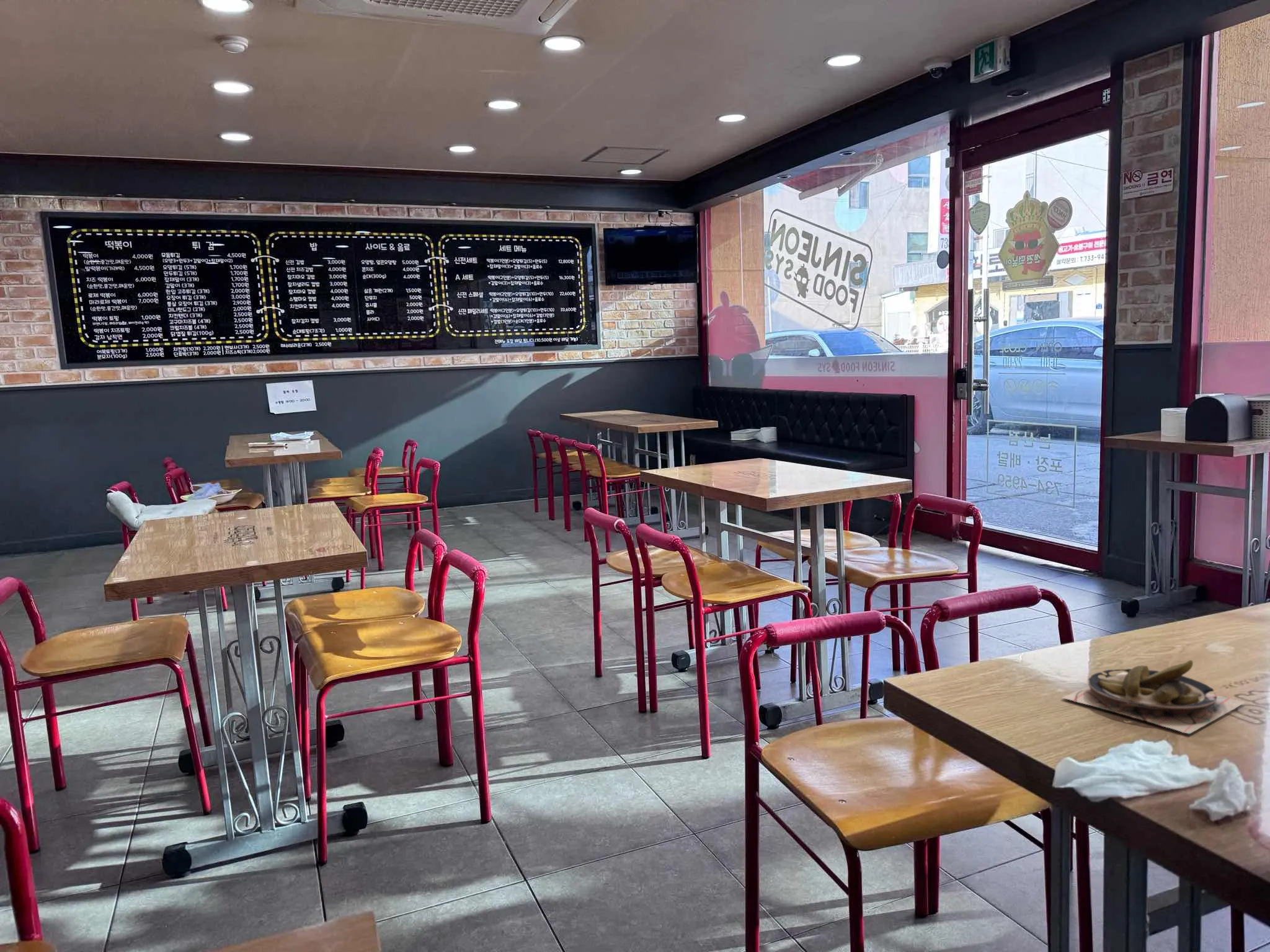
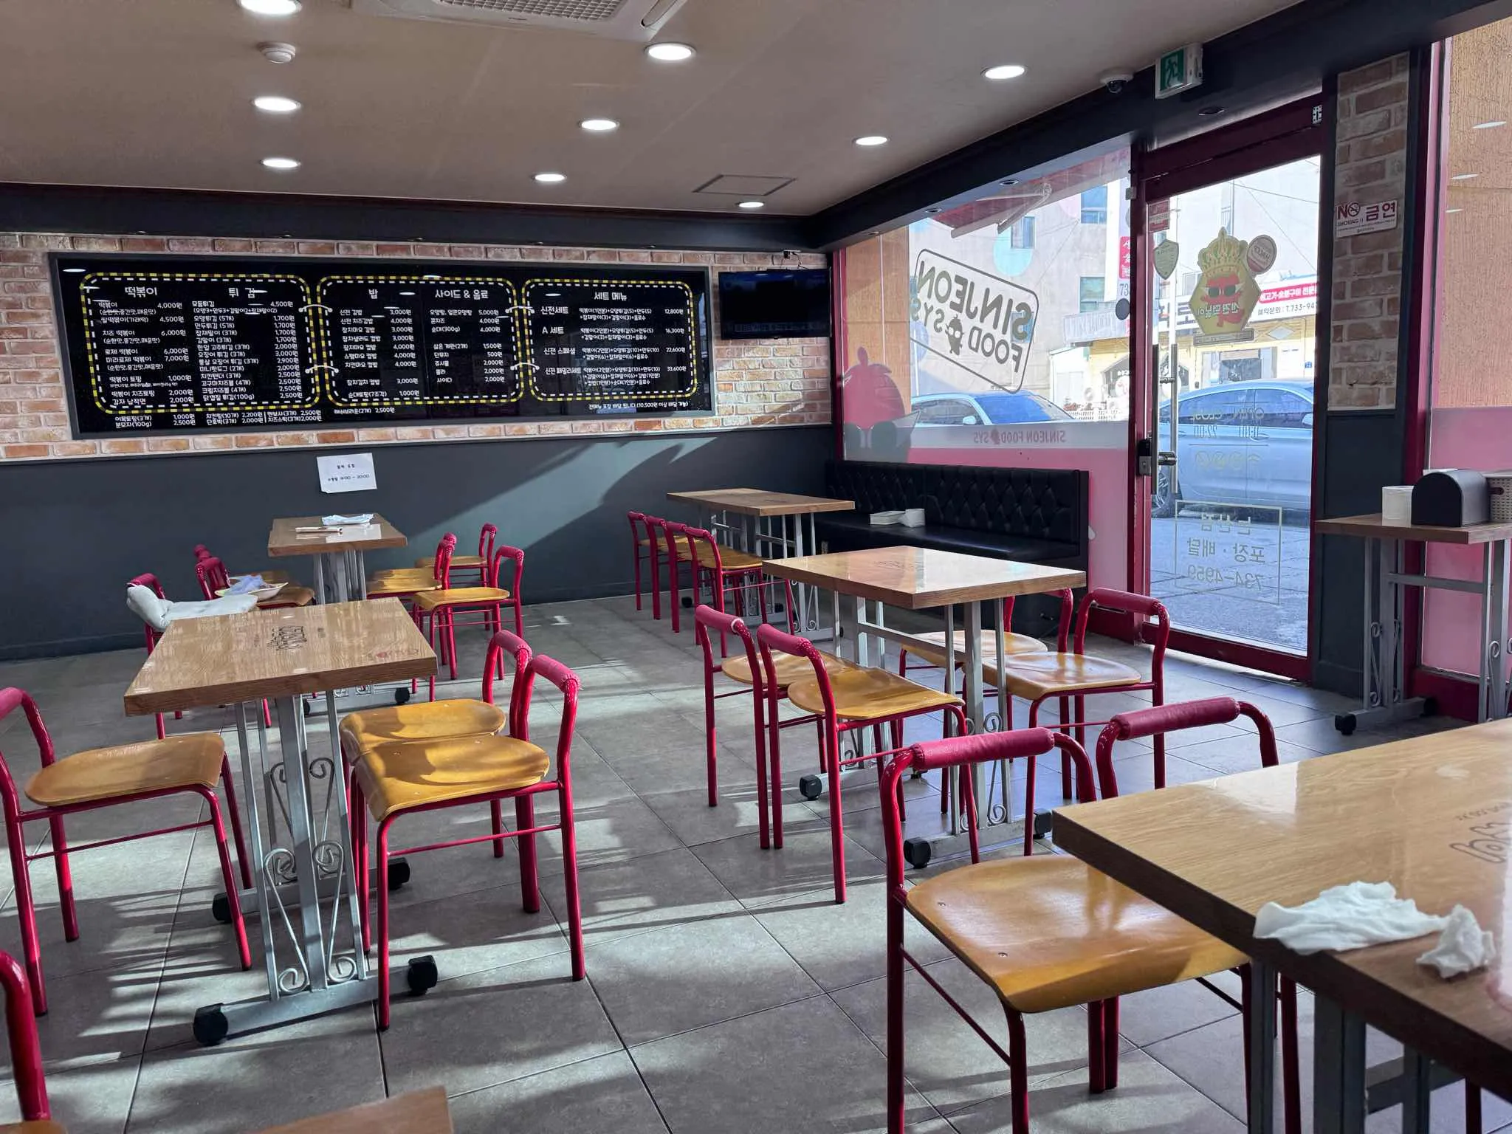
- plate [1061,659,1246,734]
